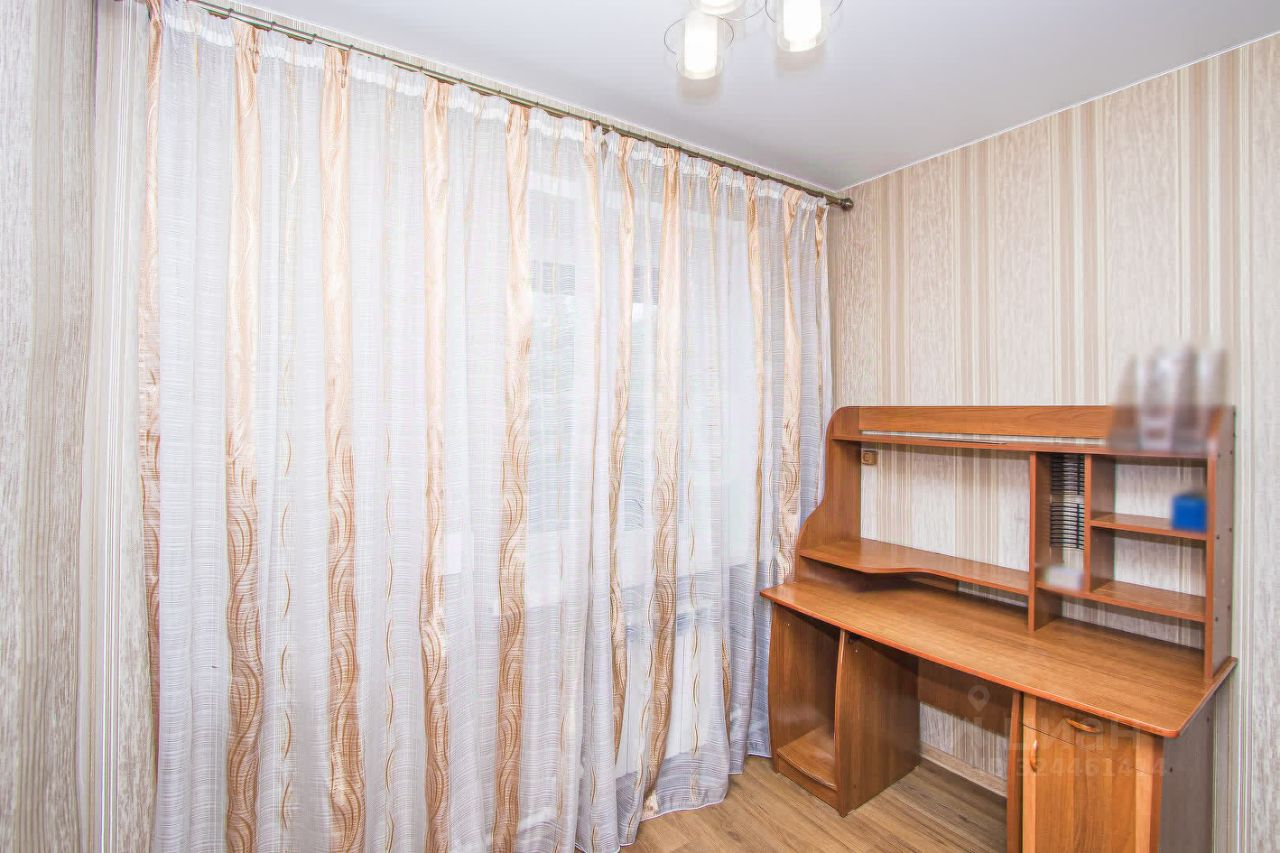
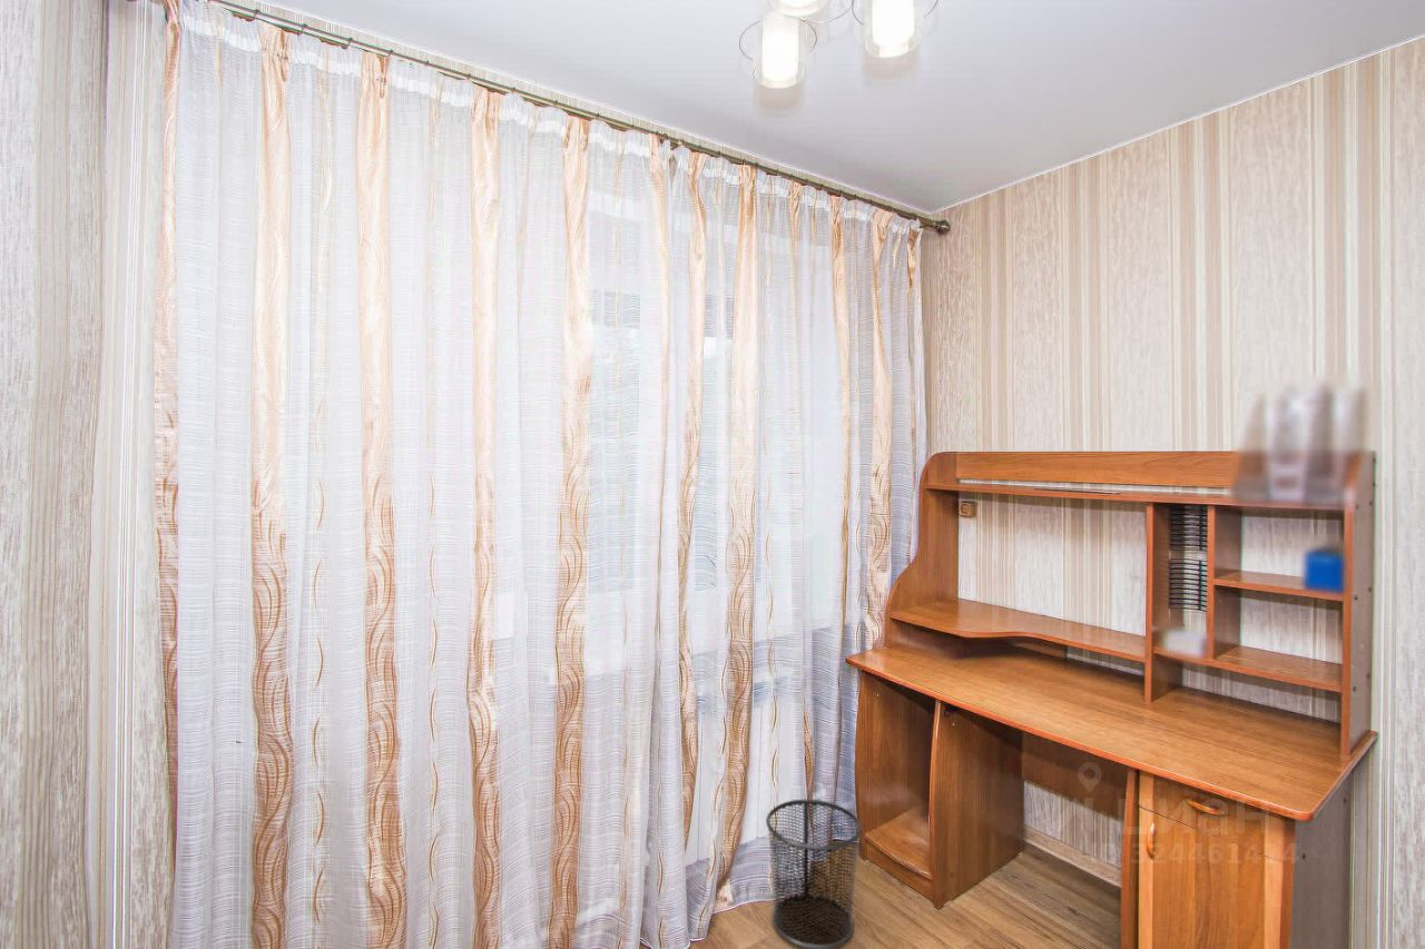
+ waste bin [765,799,863,949]
